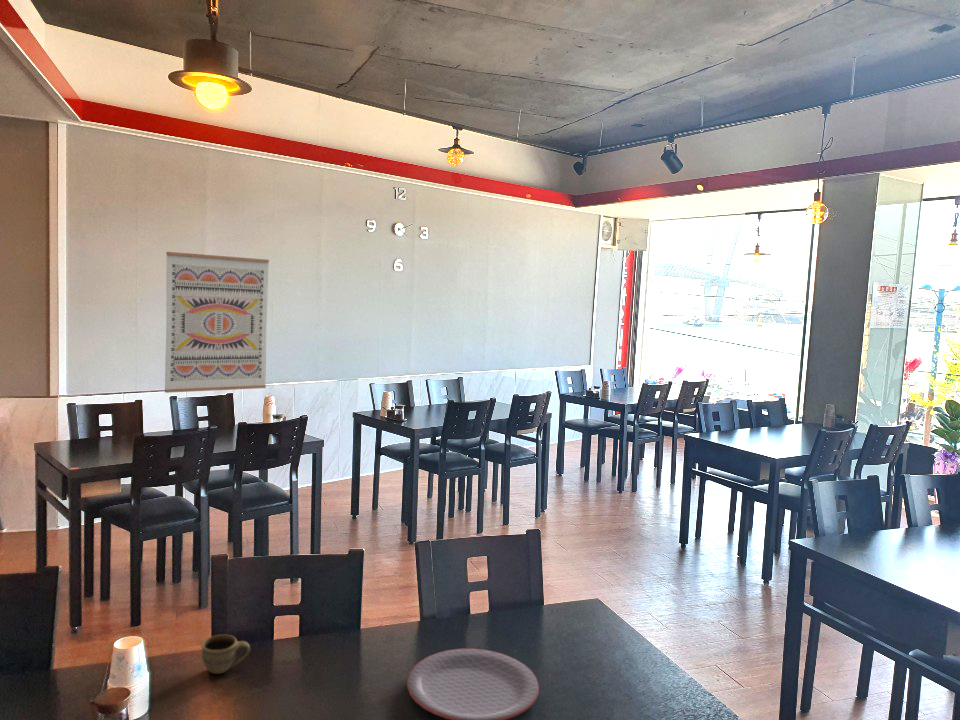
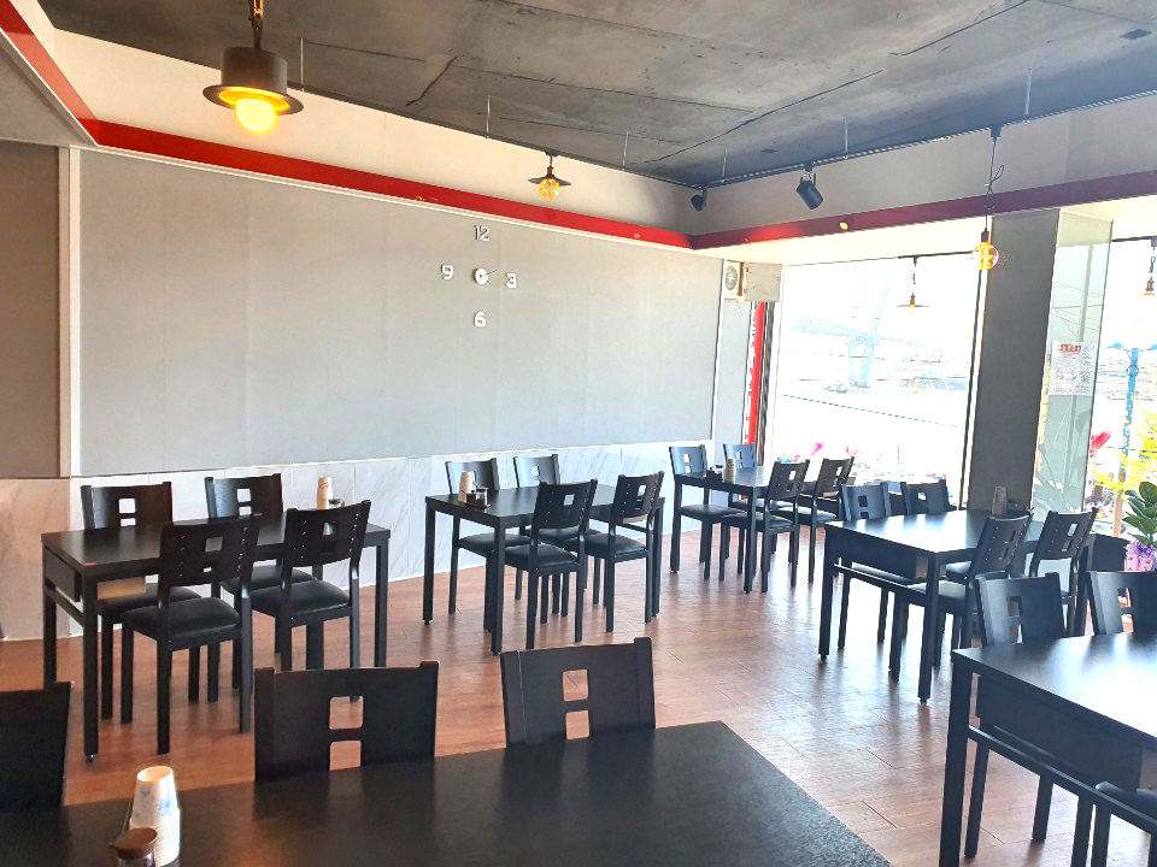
- plate [406,648,540,720]
- wall art [164,251,270,394]
- cup [200,634,251,675]
